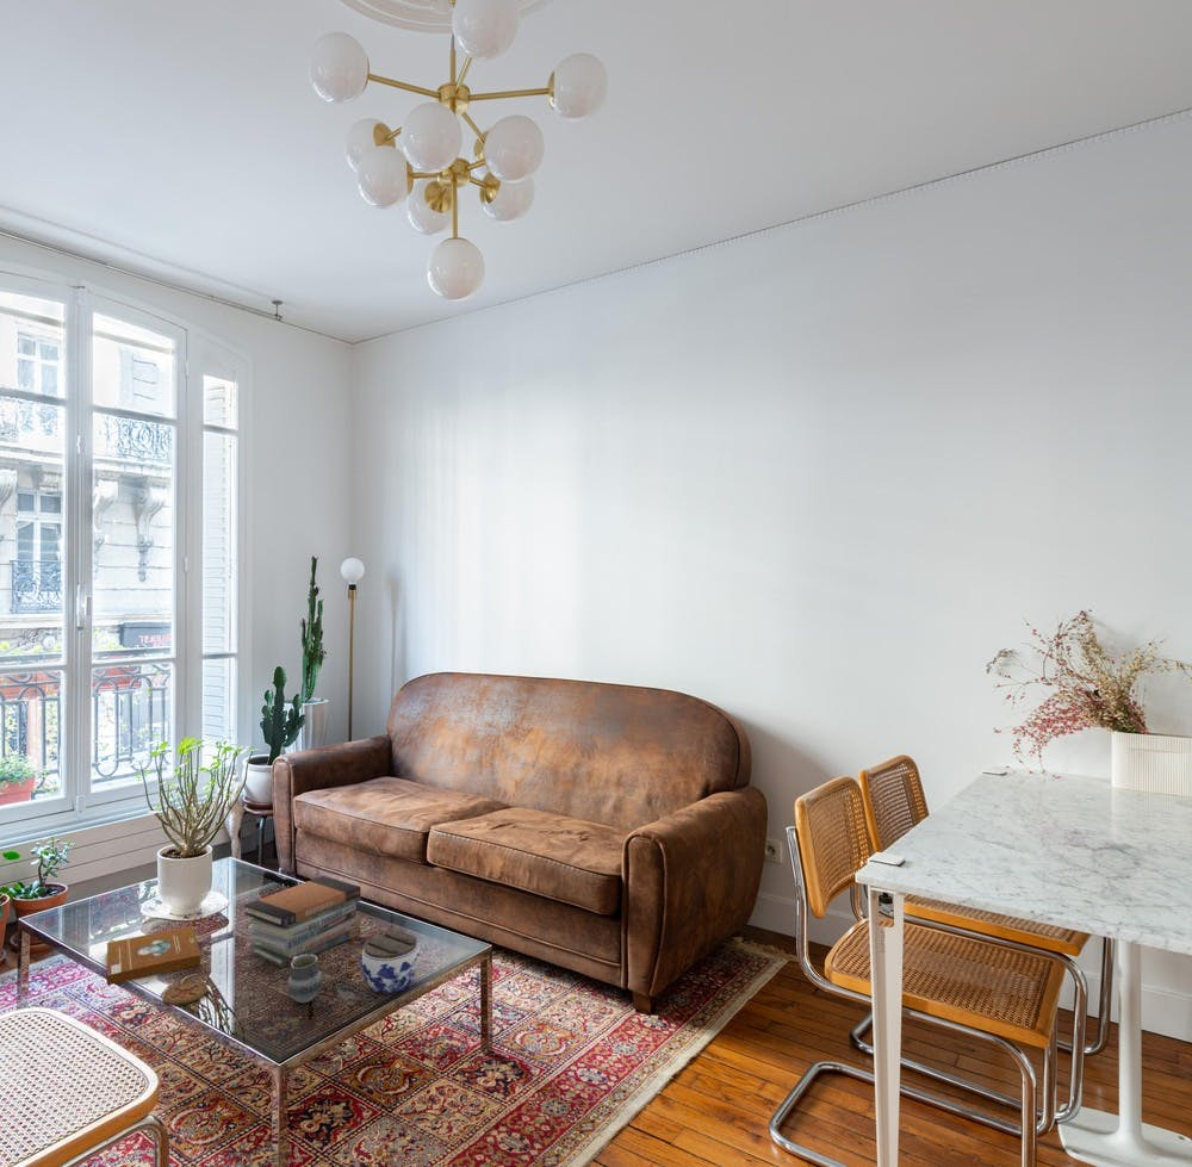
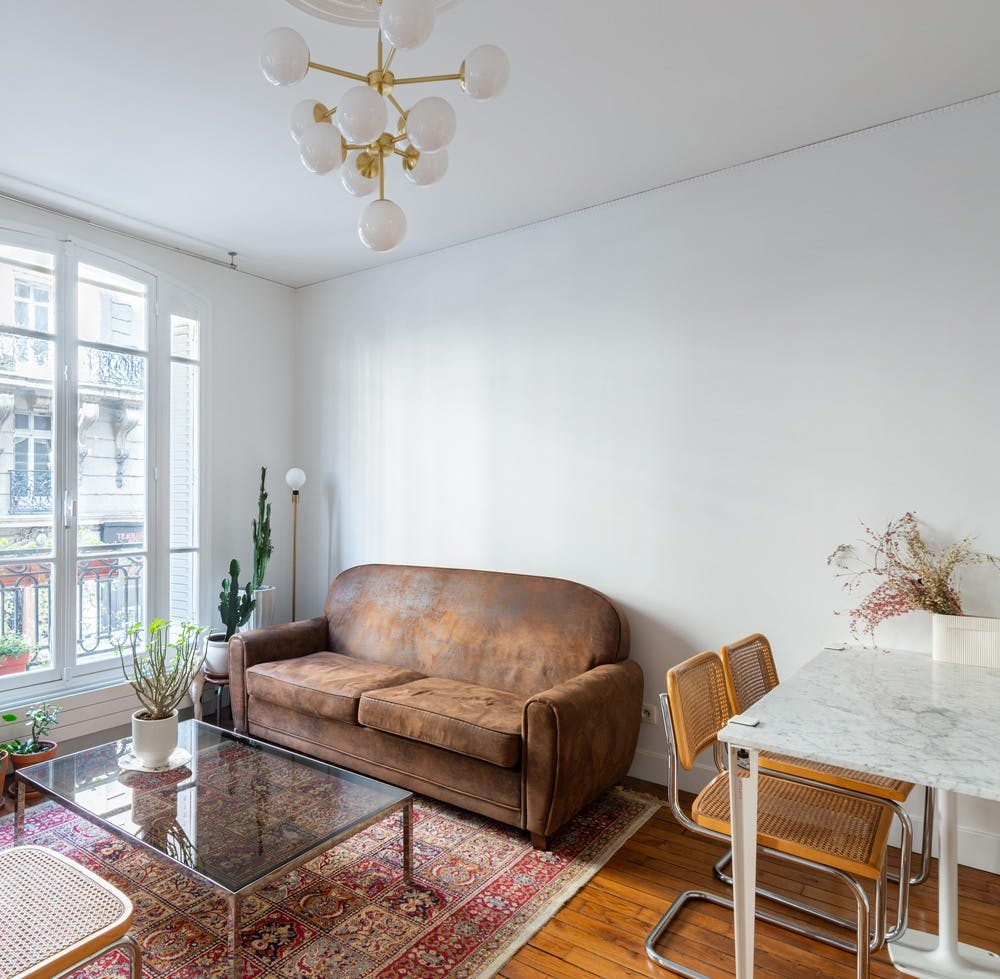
- coaster [162,981,209,1006]
- book [106,925,201,986]
- jar [360,931,421,994]
- cup [286,954,324,1004]
- book stack [243,875,362,969]
